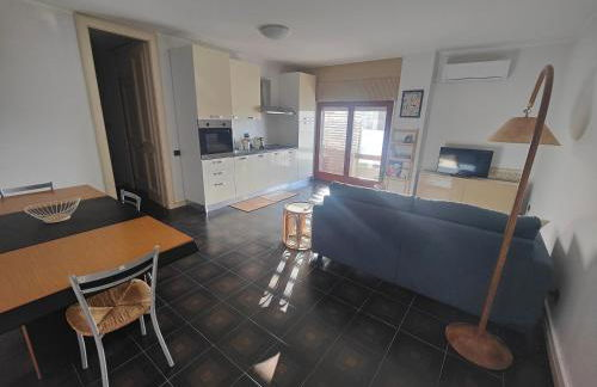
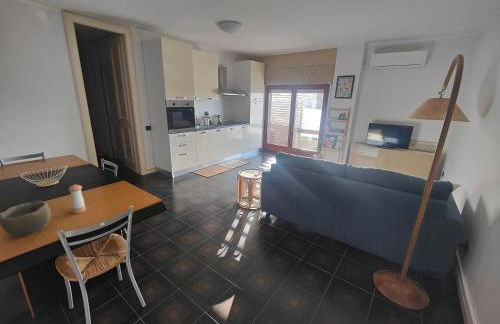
+ bowl [0,200,52,237]
+ pepper shaker [68,183,87,214]
